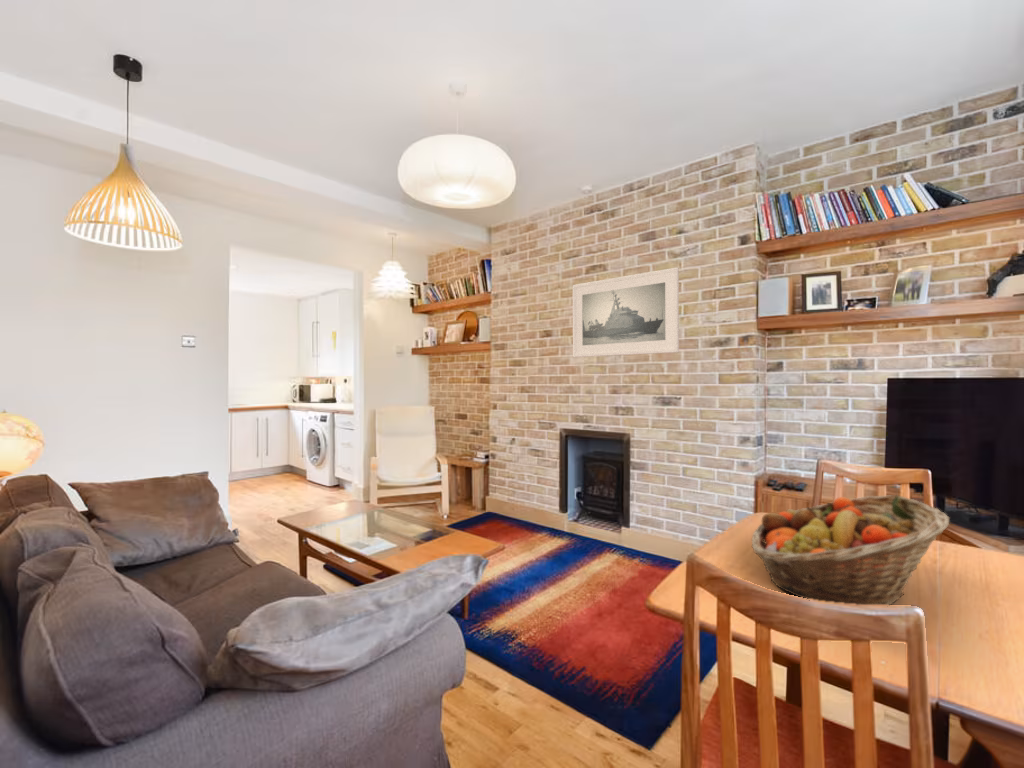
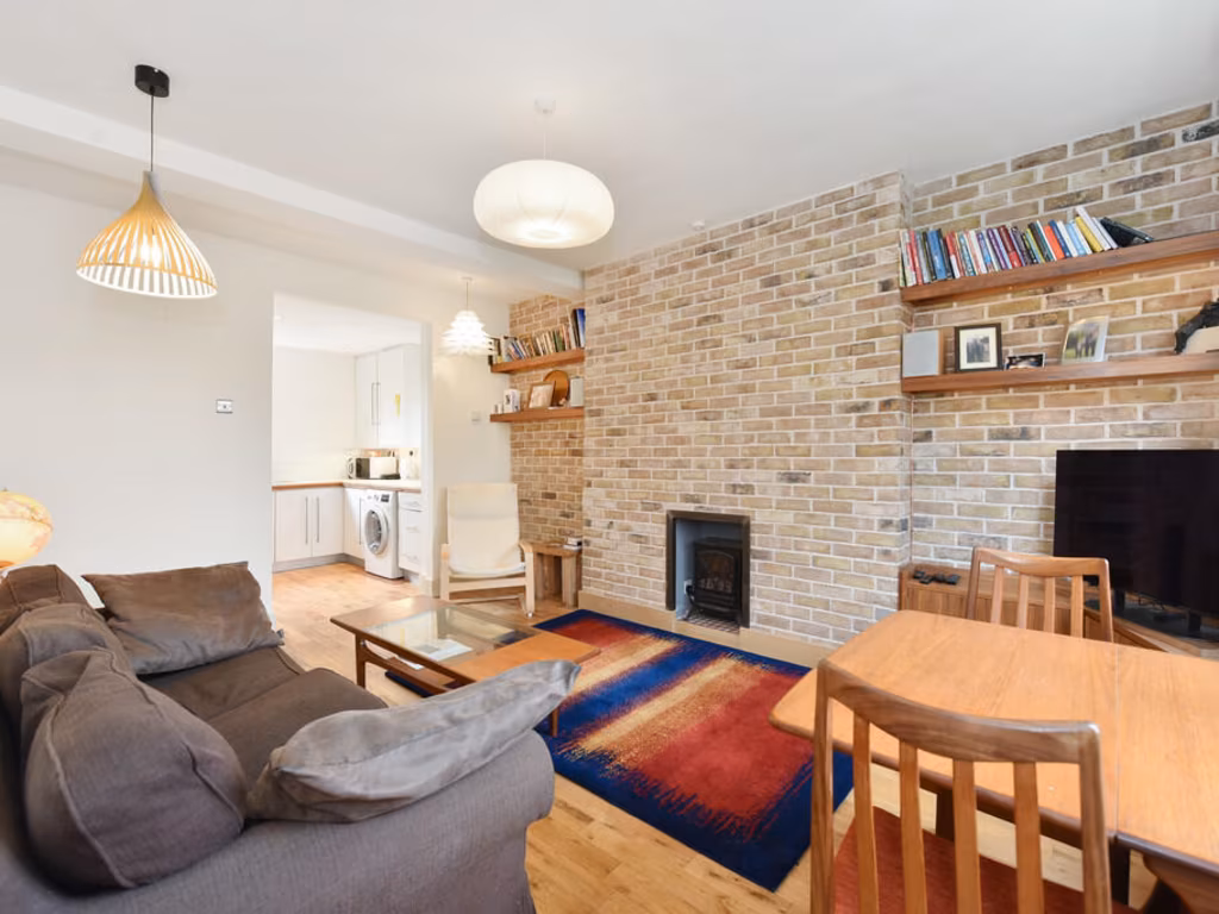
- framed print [572,266,680,358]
- fruit basket [751,495,951,606]
